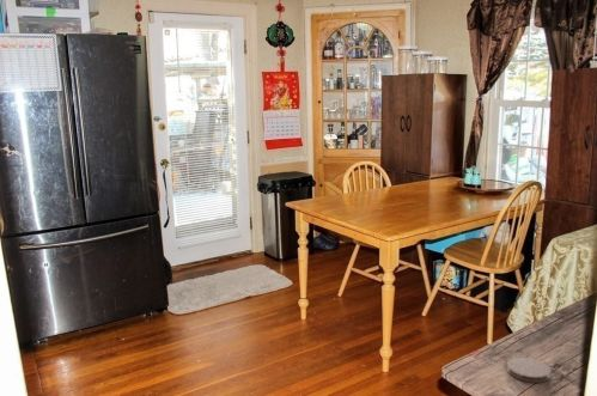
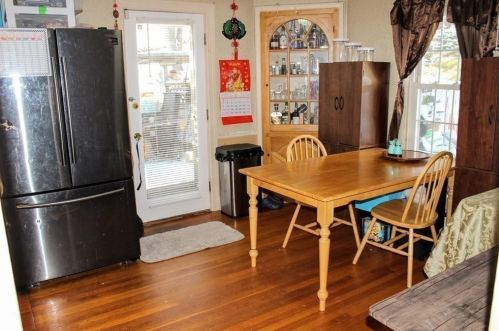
- coaster [506,355,552,384]
